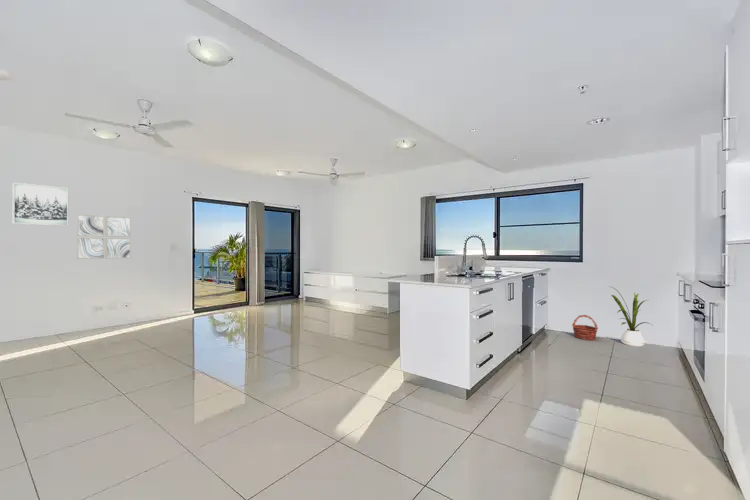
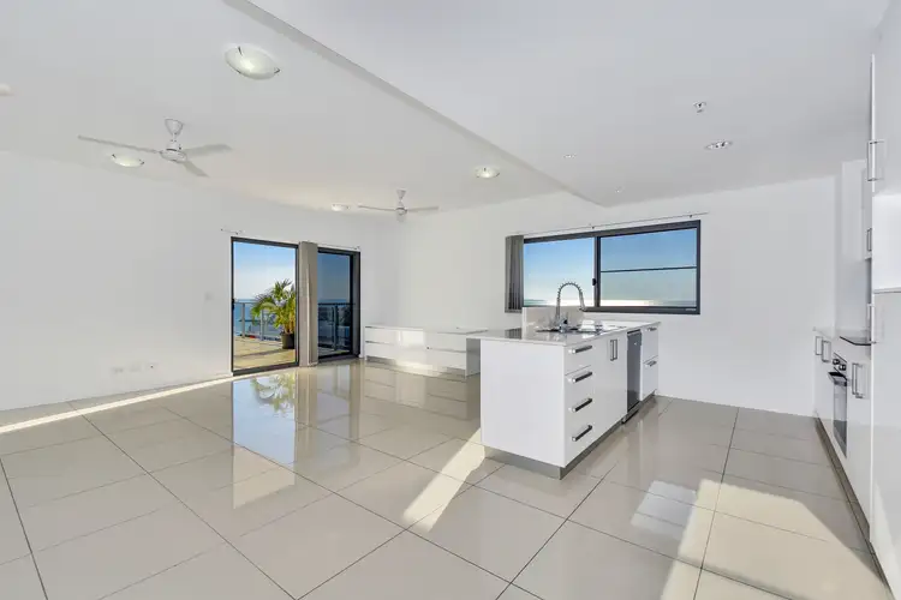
- basket [571,314,599,341]
- house plant [607,286,653,347]
- wall art [76,213,132,260]
- wall art [12,182,70,227]
